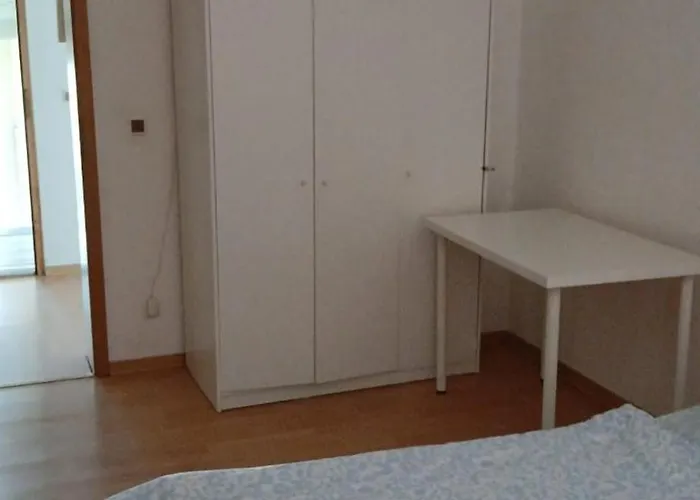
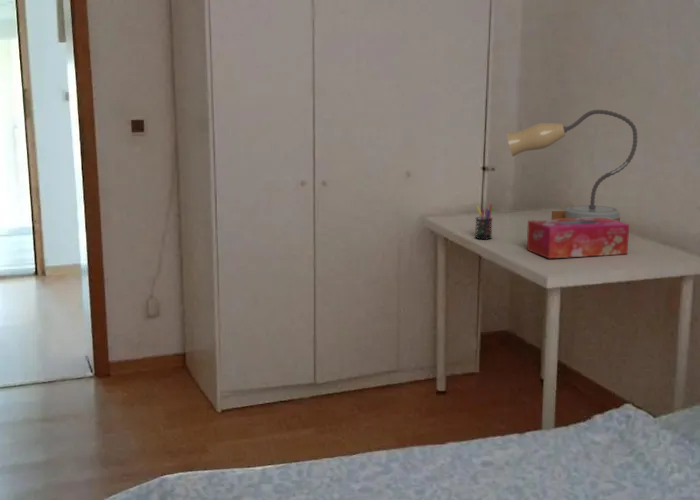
+ tissue box [526,218,630,259]
+ pen holder [474,203,495,240]
+ table lamp [506,109,639,222]
